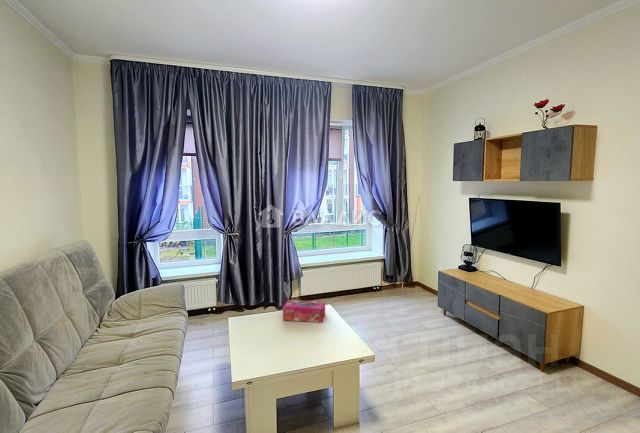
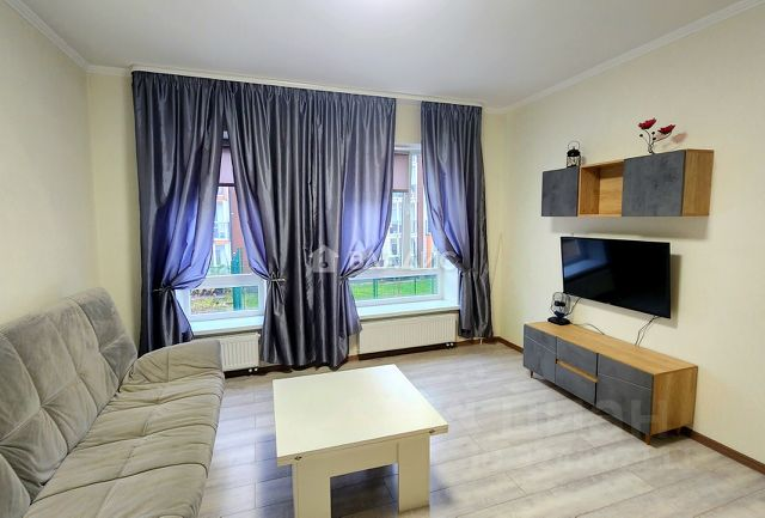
- tissue box [282,299,326,324]
